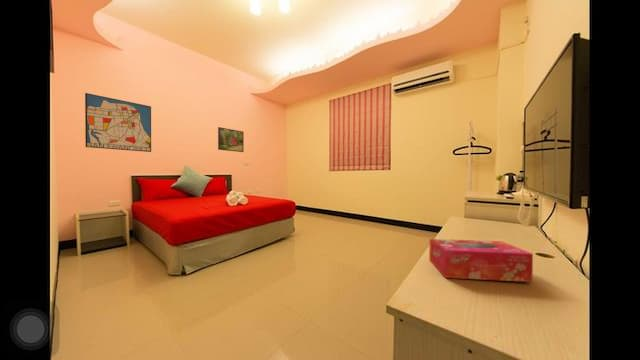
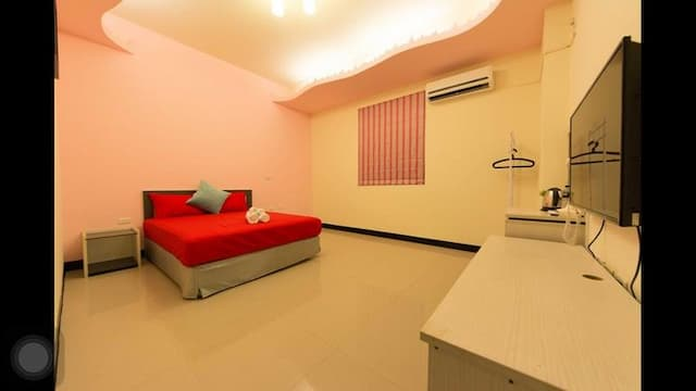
- wall art [84,92,152,153]
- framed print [217,126,245,153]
- tissue box [428,238,534,283]
